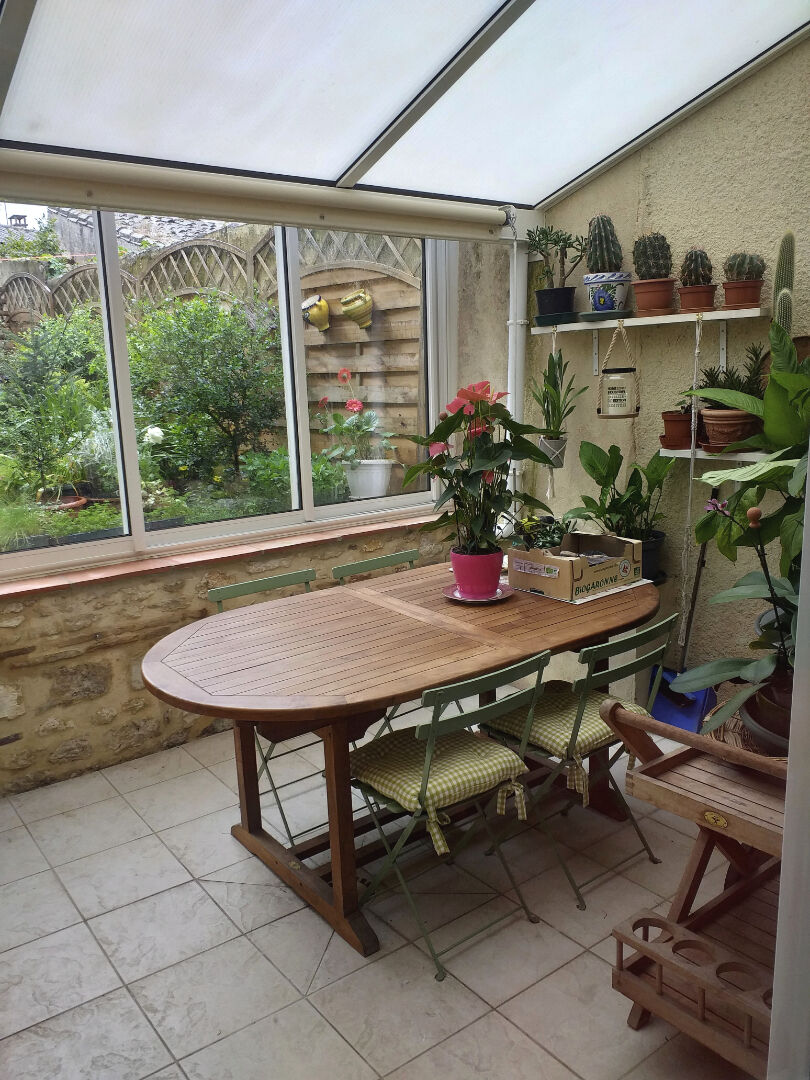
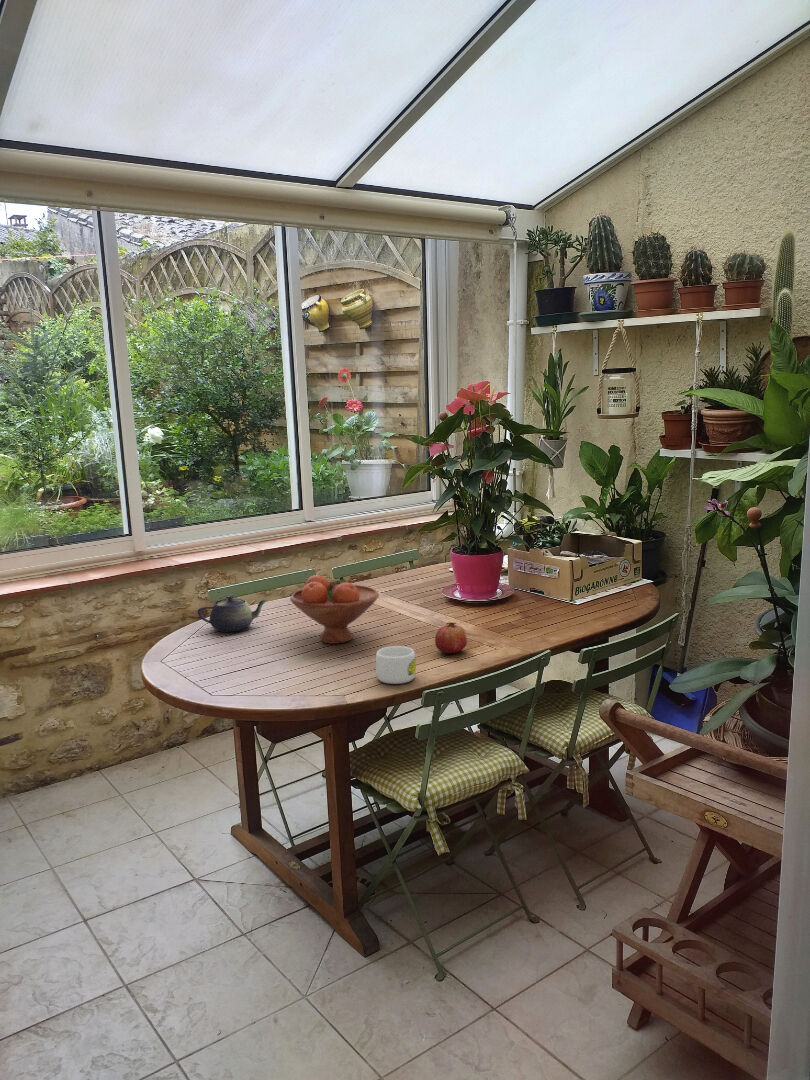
+ teapot [197,594,268,633]
+ fruit [434,621,468,654]
+ fruit bowl [289,574,380,645]
+ mug [375,645,417,685]
